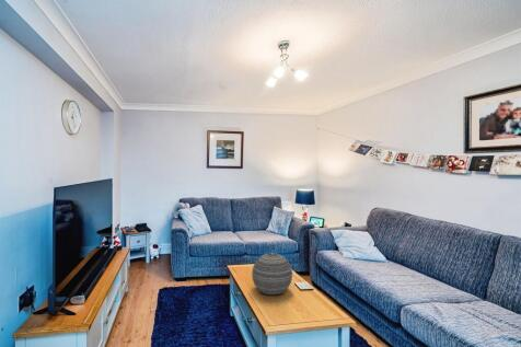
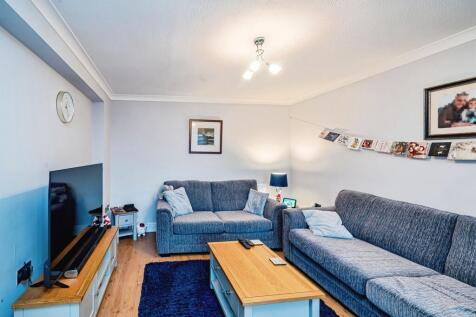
- decorative orb [251,252,293,296]
